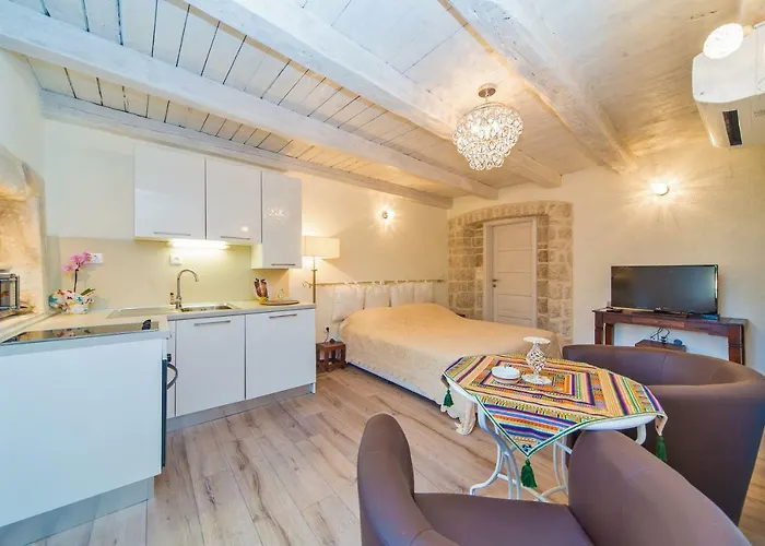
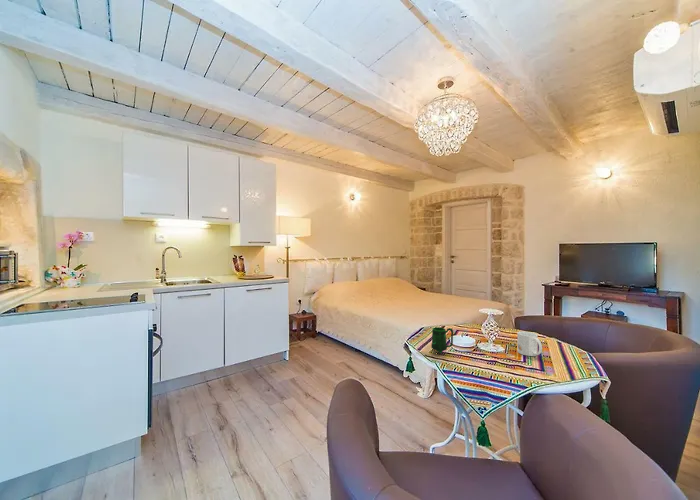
+ mug [516,330,543,357]
+ mug [430,326,454,354]
